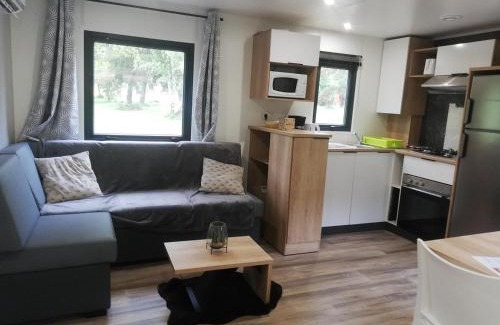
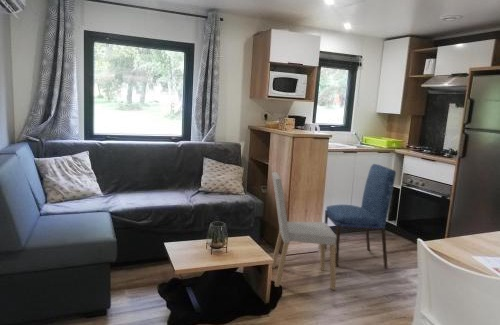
+ dining chair [271,171,337,291]
+ dining chair [324,163,397,270]
